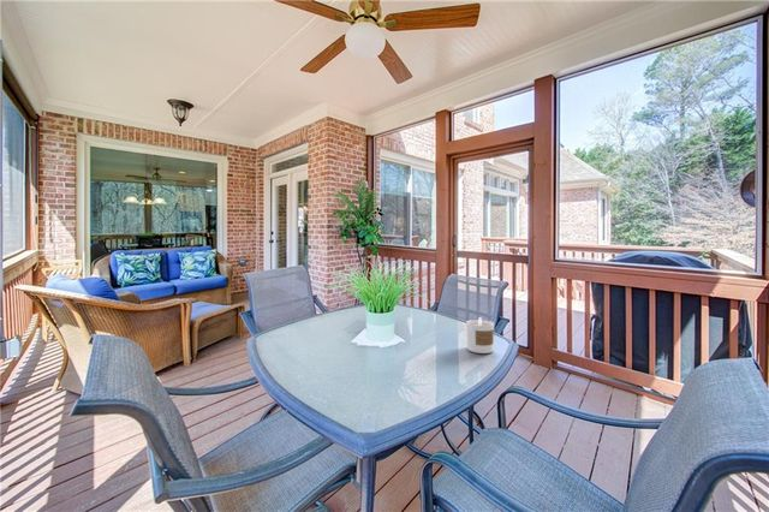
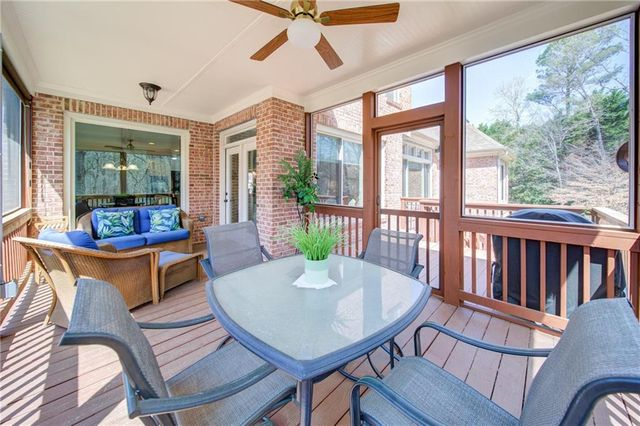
- candle [465,316,495,355]
